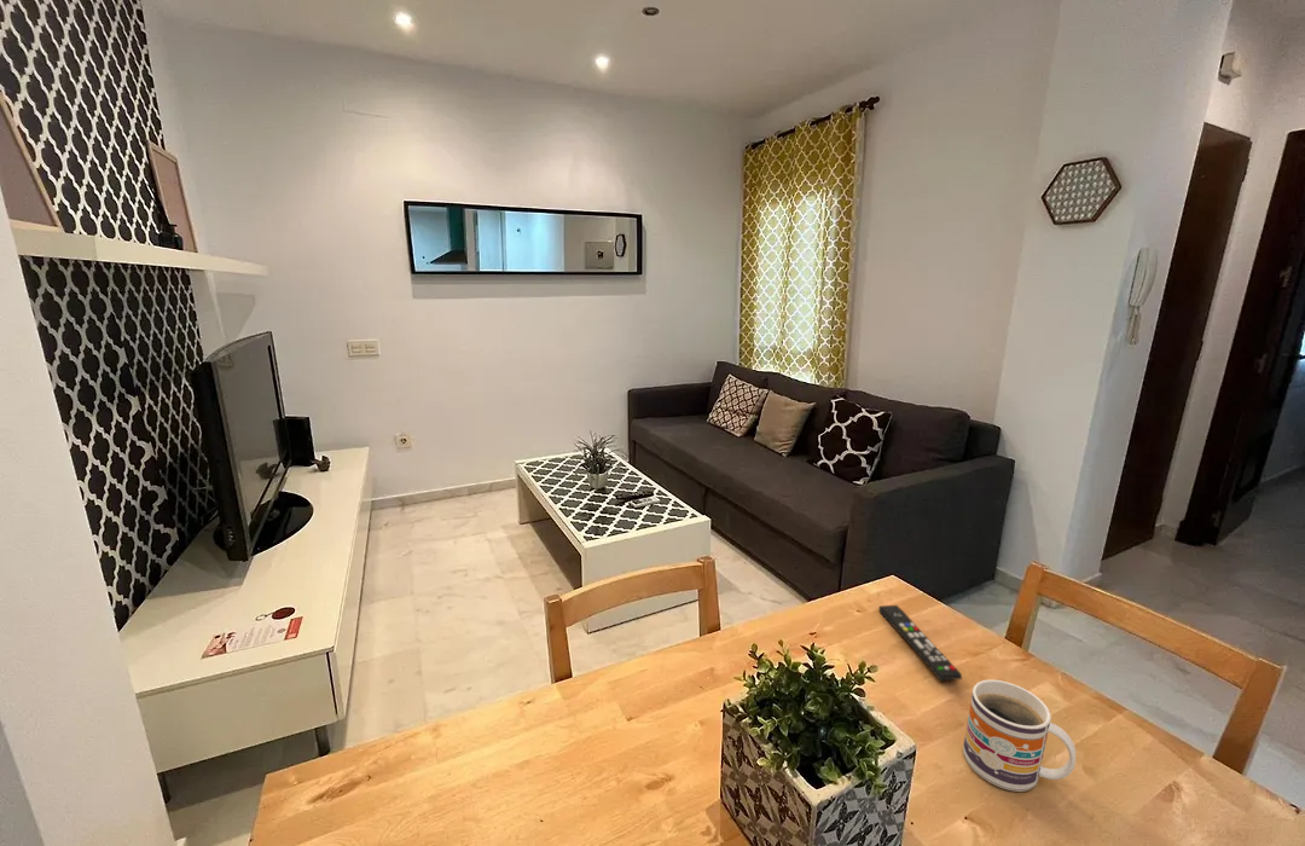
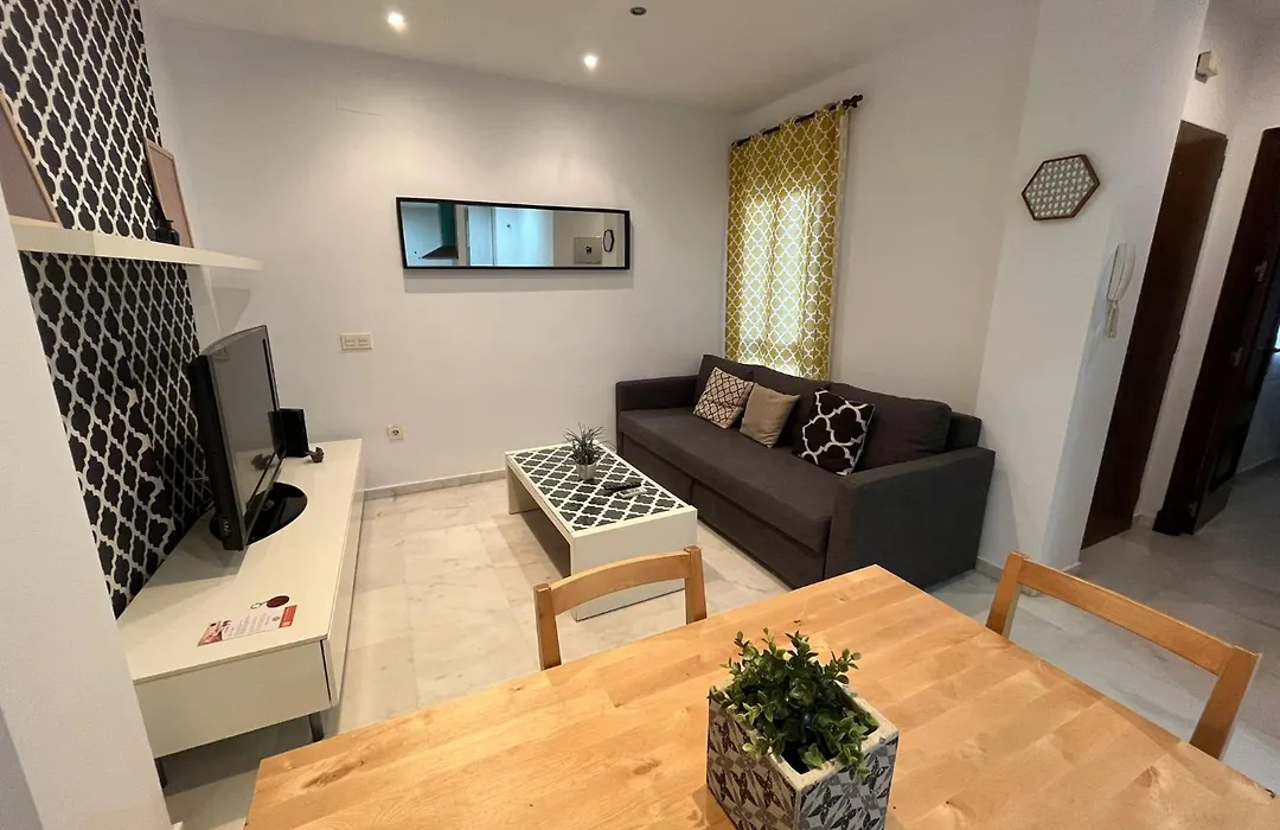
- remote control [877,604,963,682]
- mug [962,679,1077,793]
